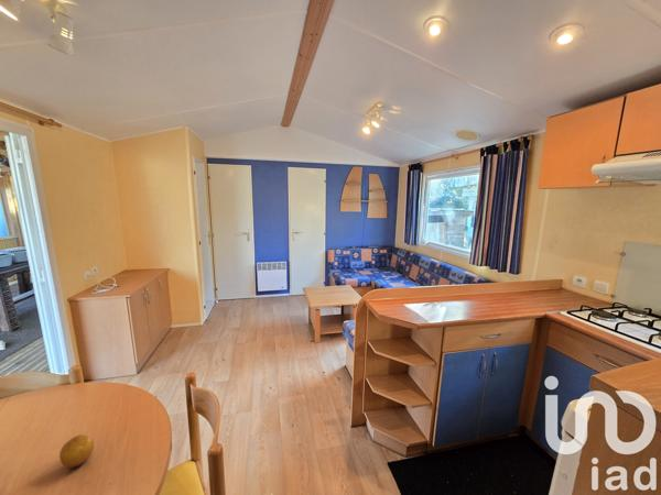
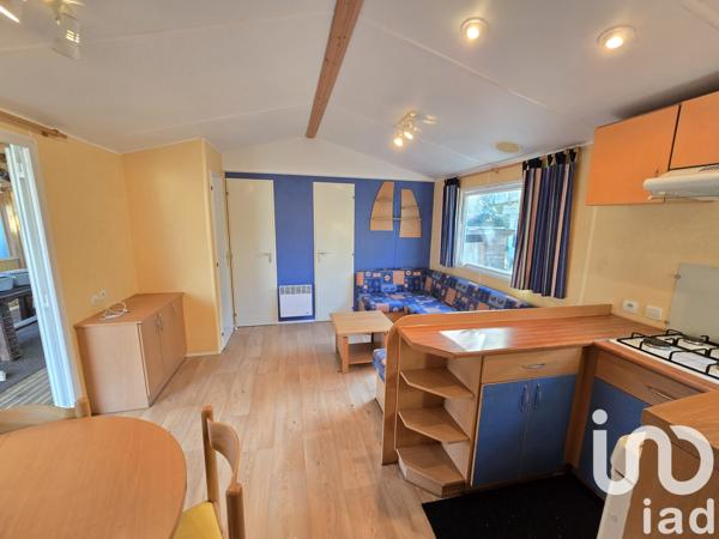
- fruit [58,433,95,470]
